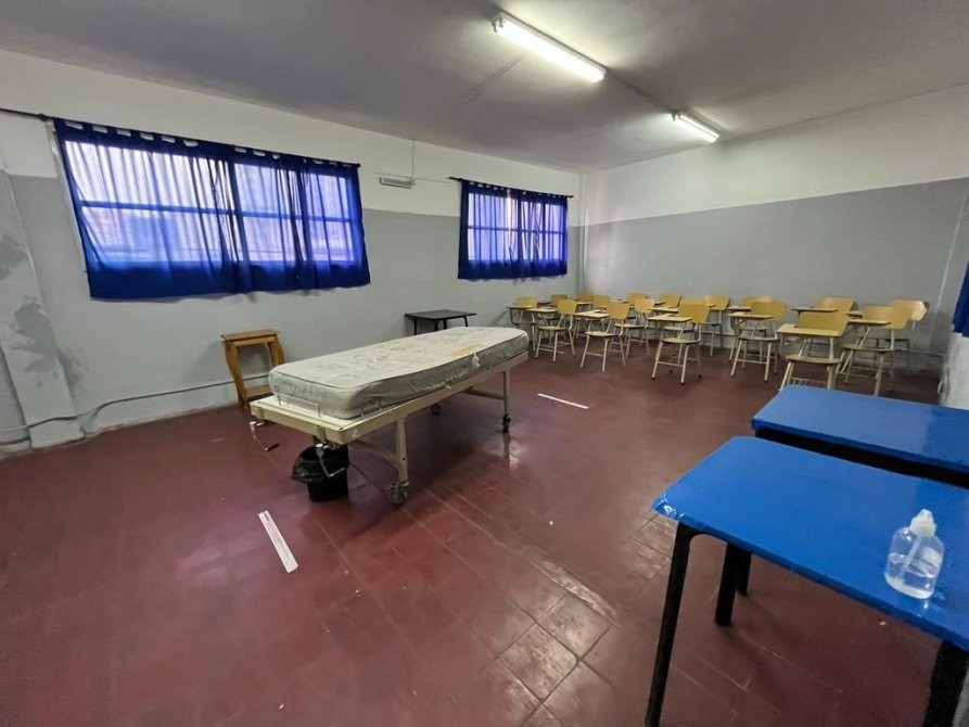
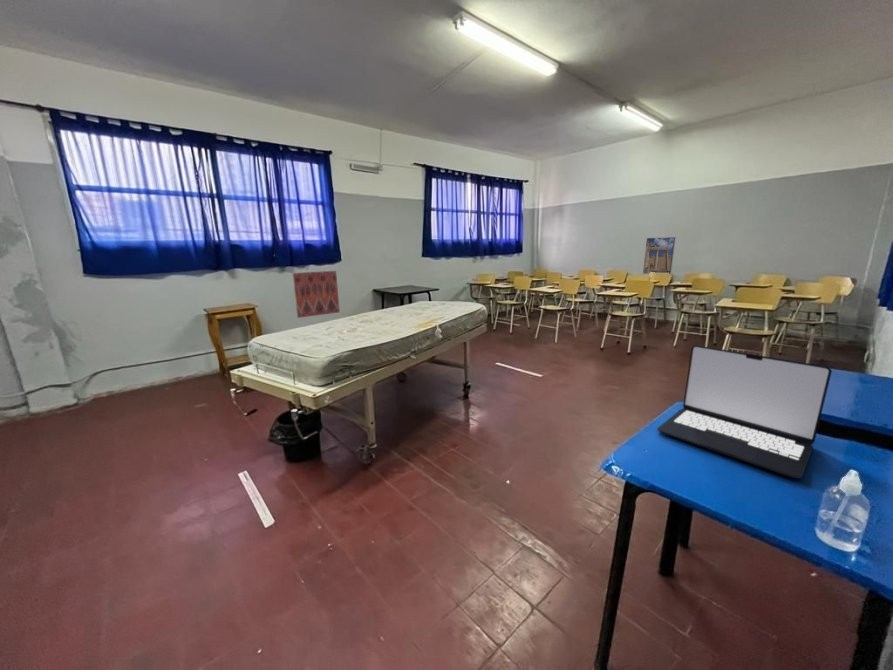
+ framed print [642,236,677,275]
+ wall art [292,270,341,319]
+ laptop [656,344,833,480]
